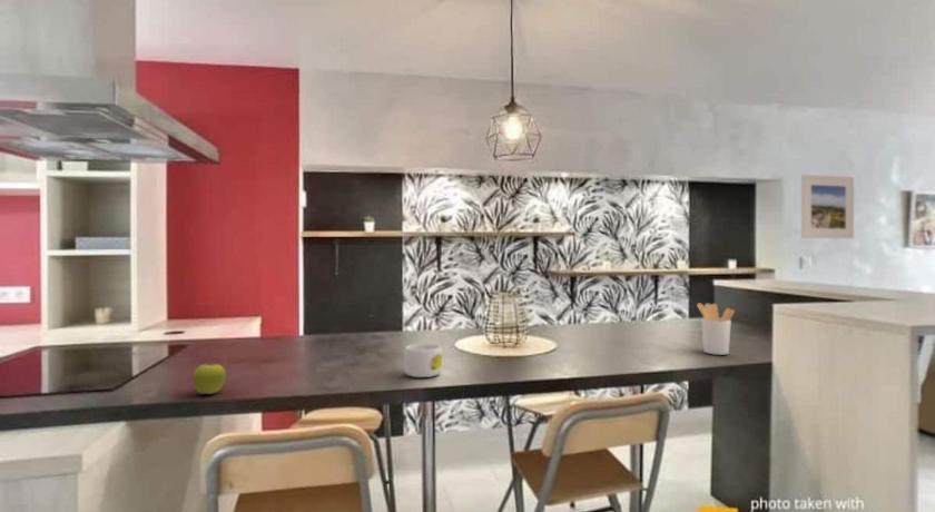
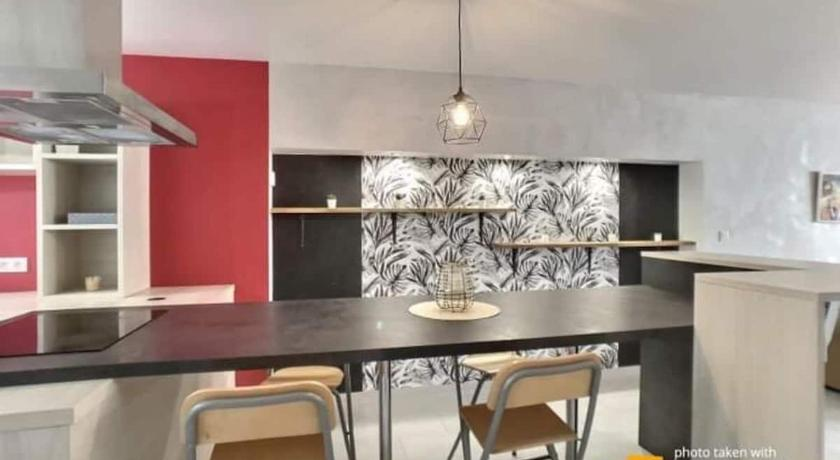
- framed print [800,174,855,239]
- utensil holder [696,303,736,356]
- fruit [191,362,227,395]
- mug [403,343,443,378]
